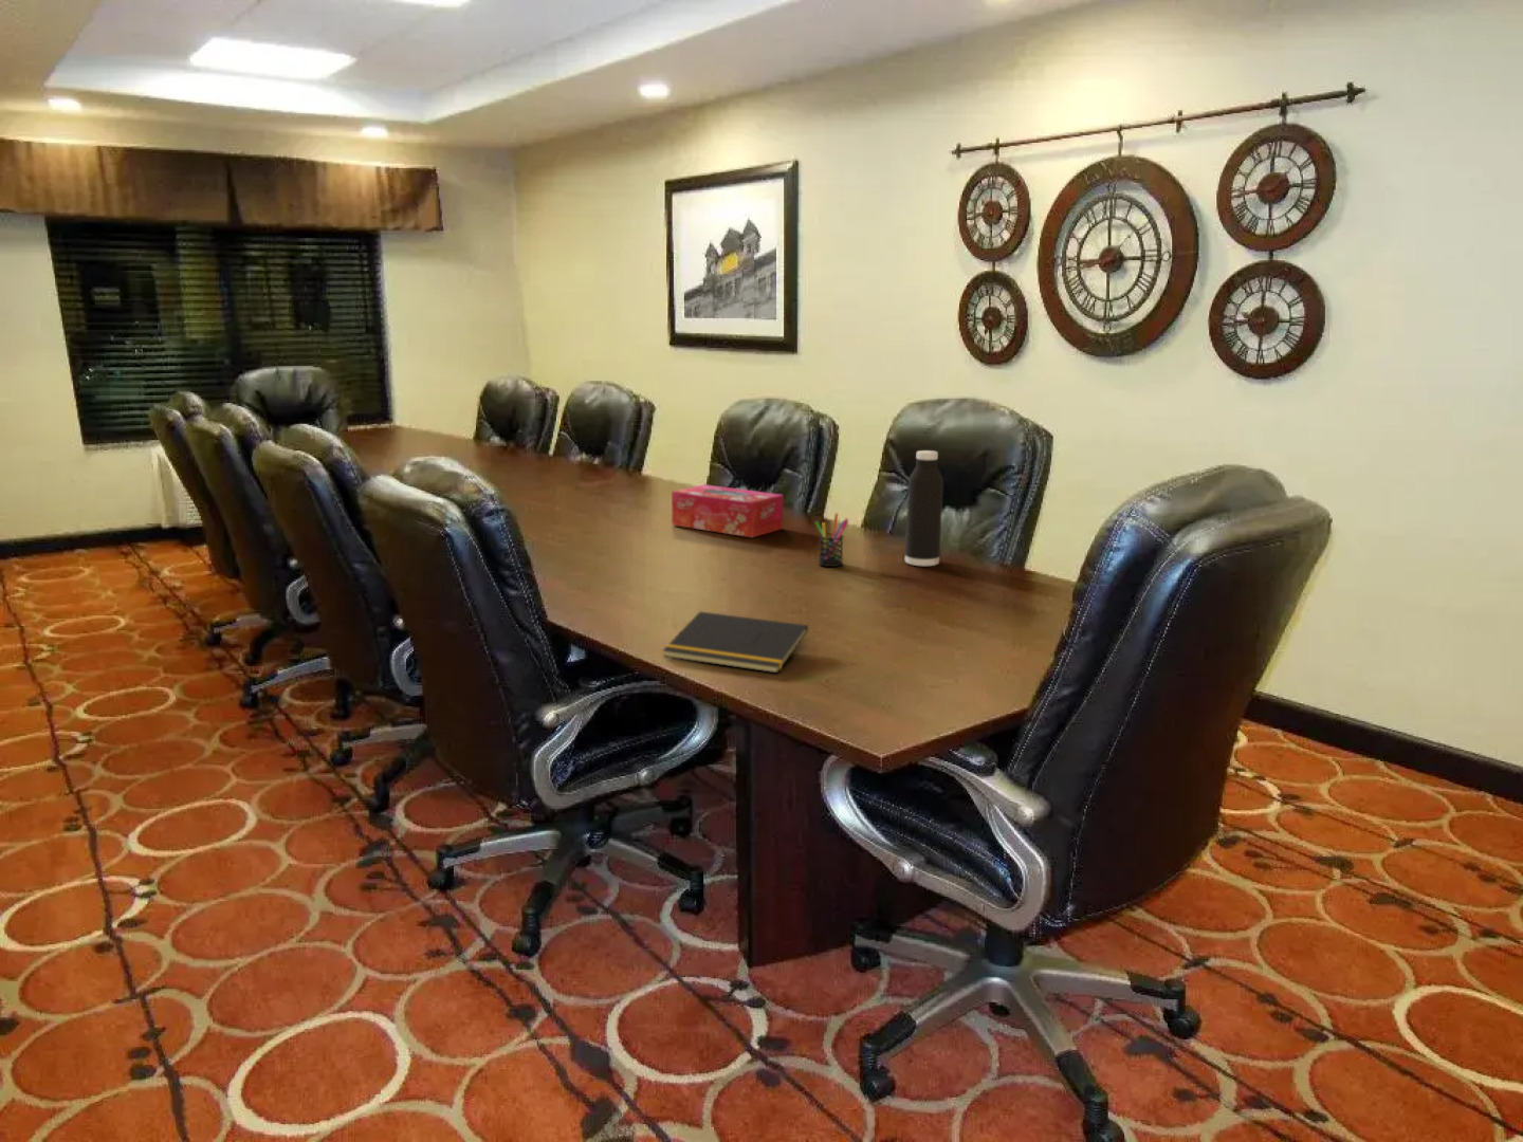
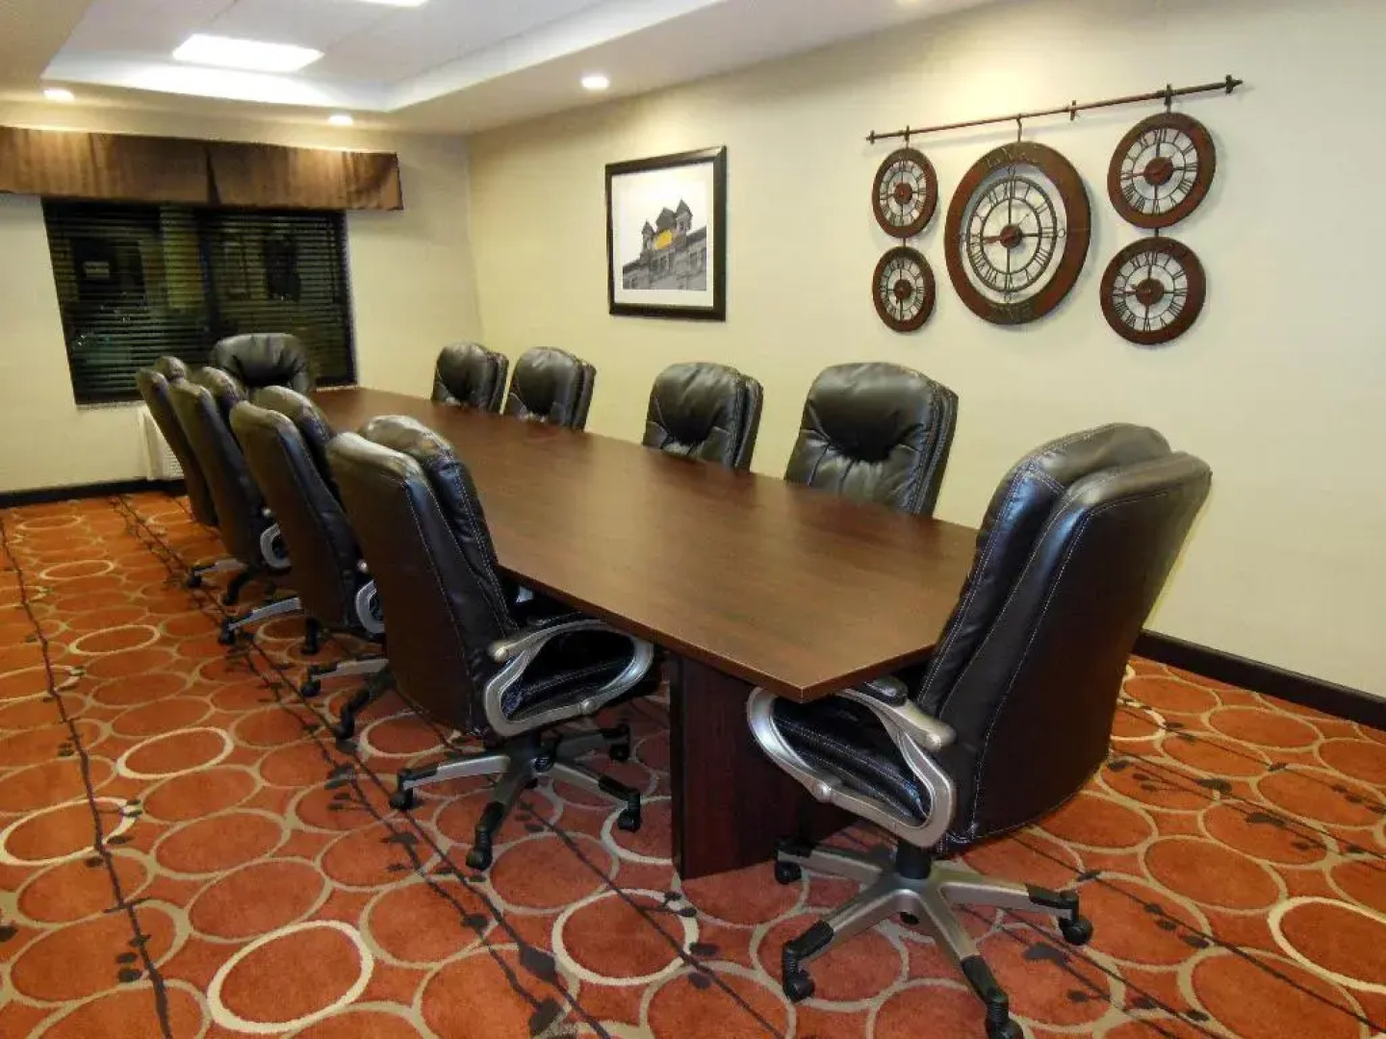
- notepad [662,611,809,674]
- water bottle [904,450,945,566]
- pen holder [813,512,849,567]
- tissue box [670,483,784,539]
